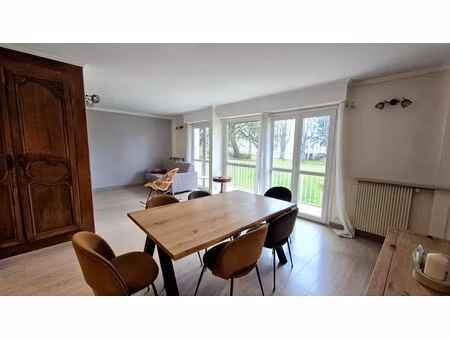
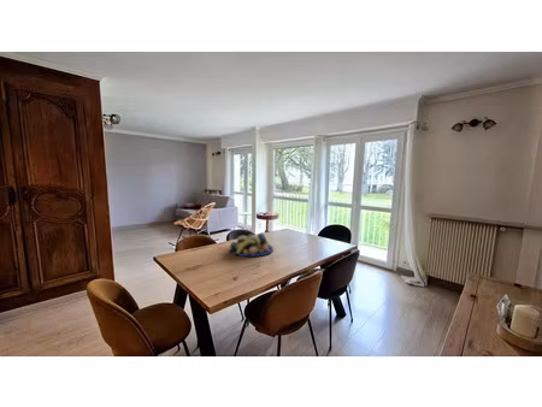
+ fruit bowl [229,231,275,258]
